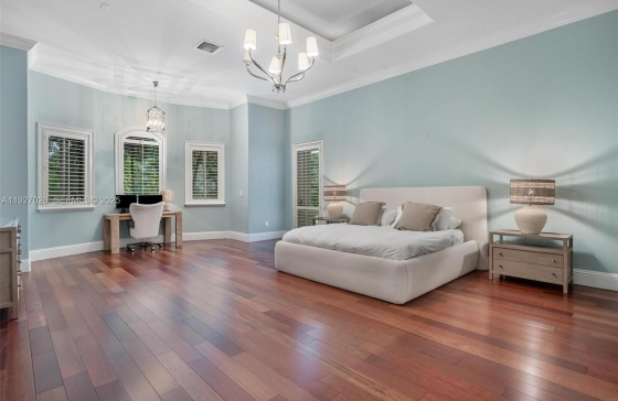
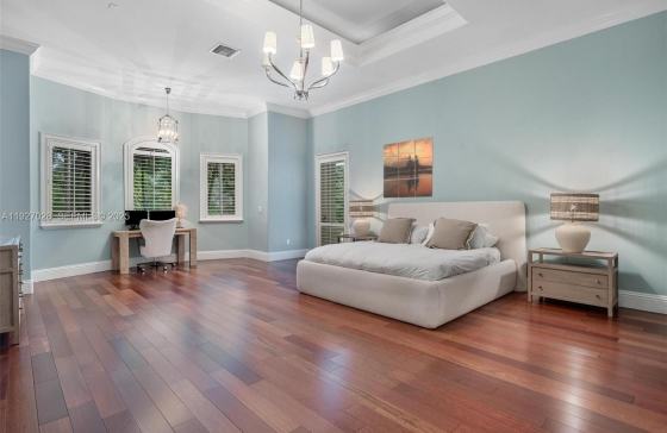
+ wall art [382,136,434,199]
